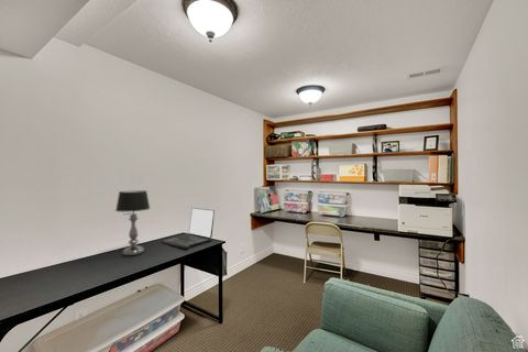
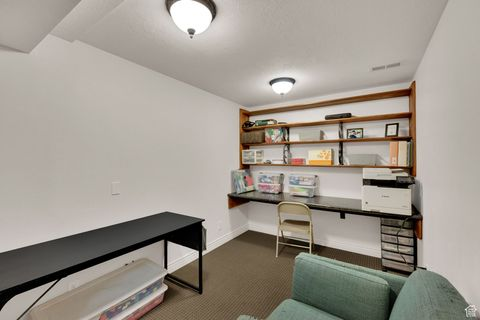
- laptop [161,207,216,250]
- table lamp [114,189,151,256]
